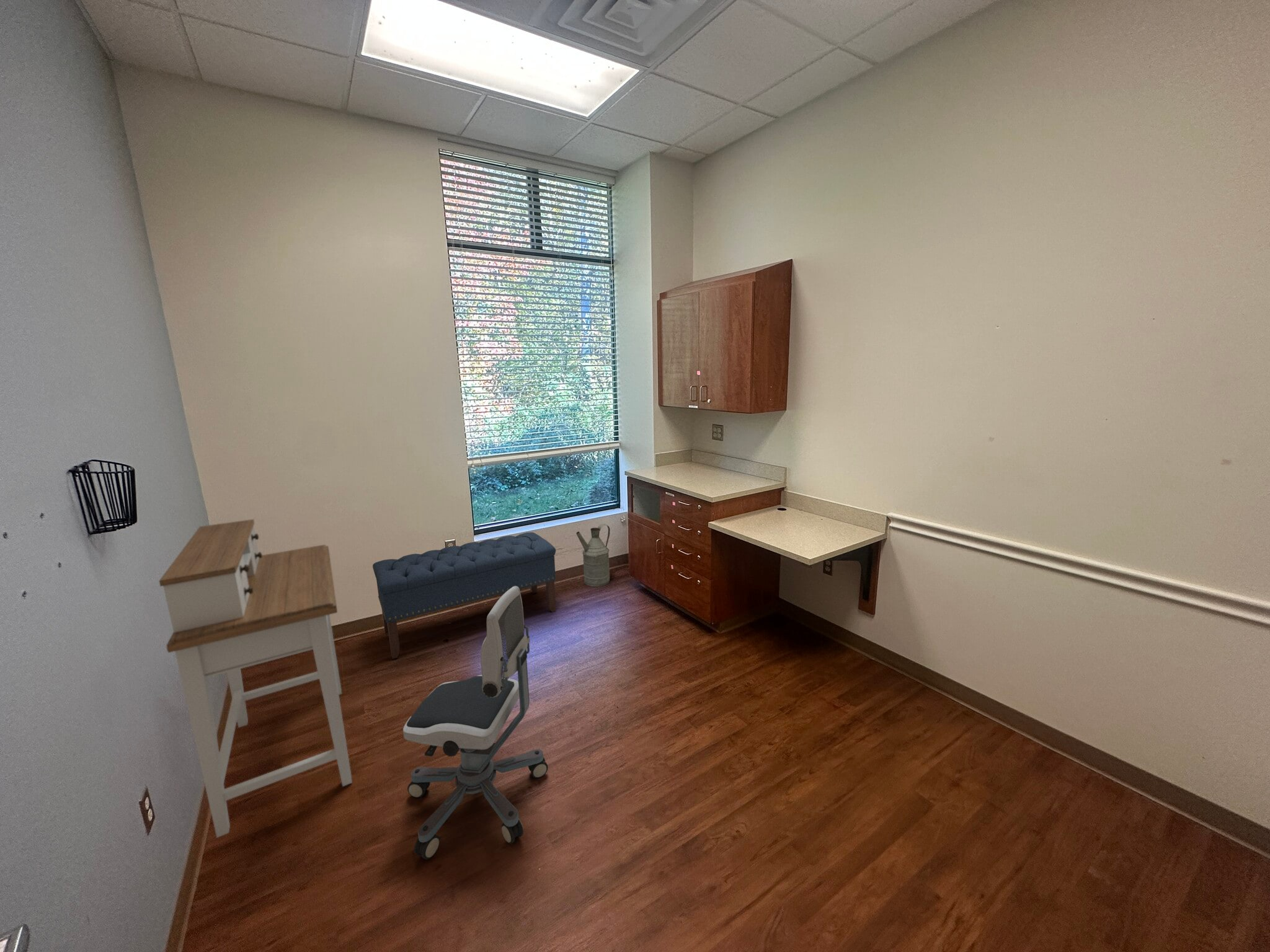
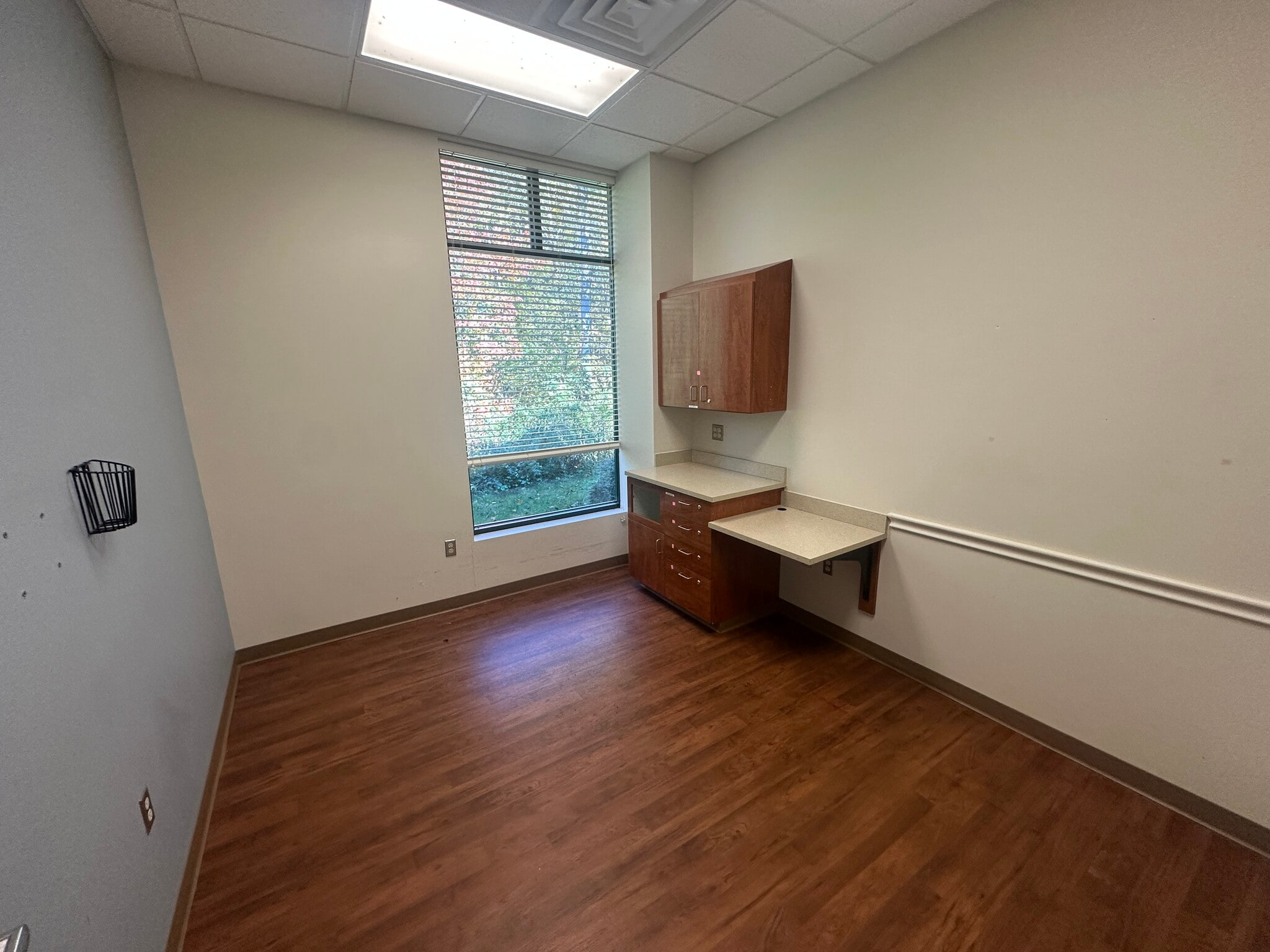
- desk [158,519,353,839]
- office chair [402,586,549,860]
- watering can [575,523,611,587]
- bench [372,532,556,659]
